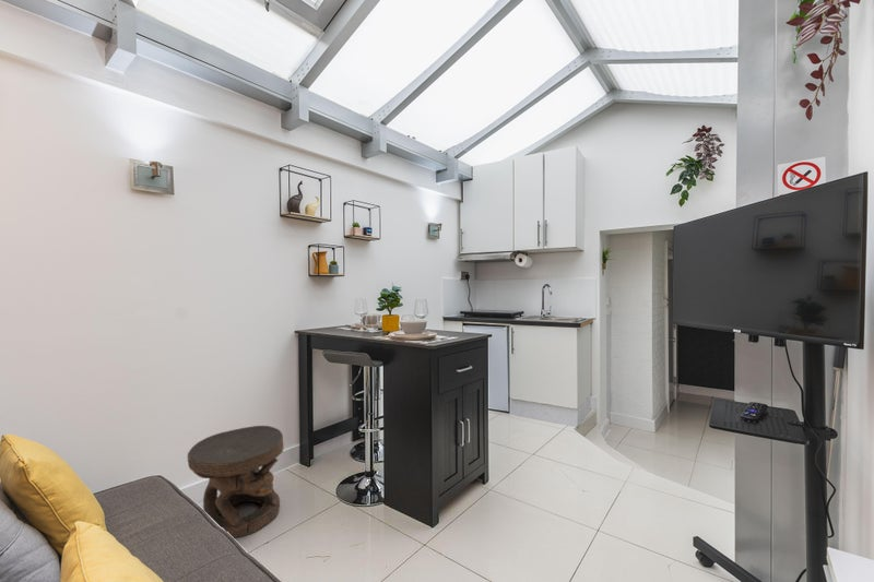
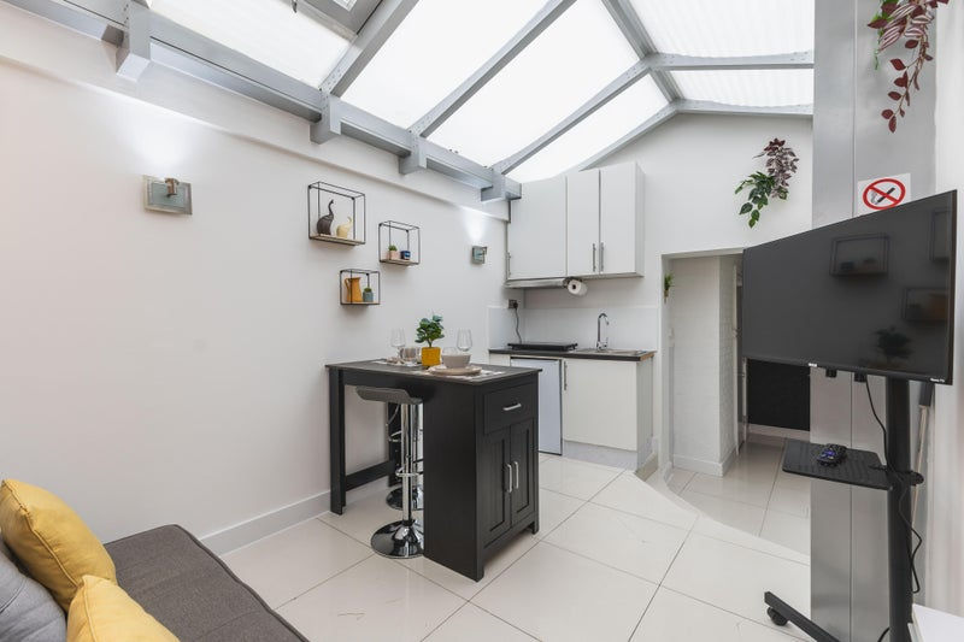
- carved stool [187,425,285,539]
